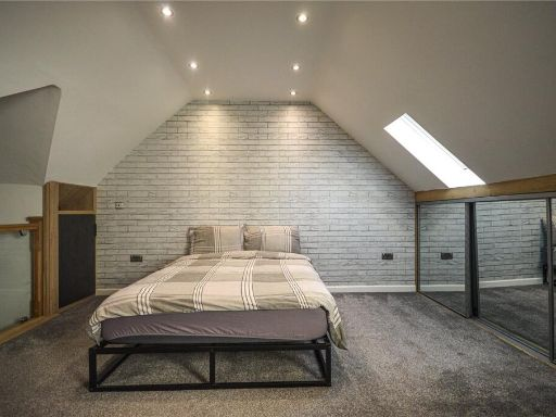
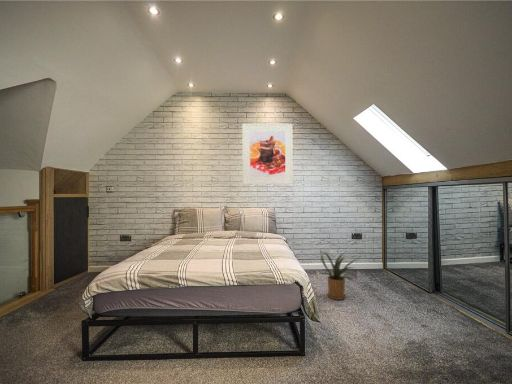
+ house plant [317,250,360,301]
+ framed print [241,123,294,185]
